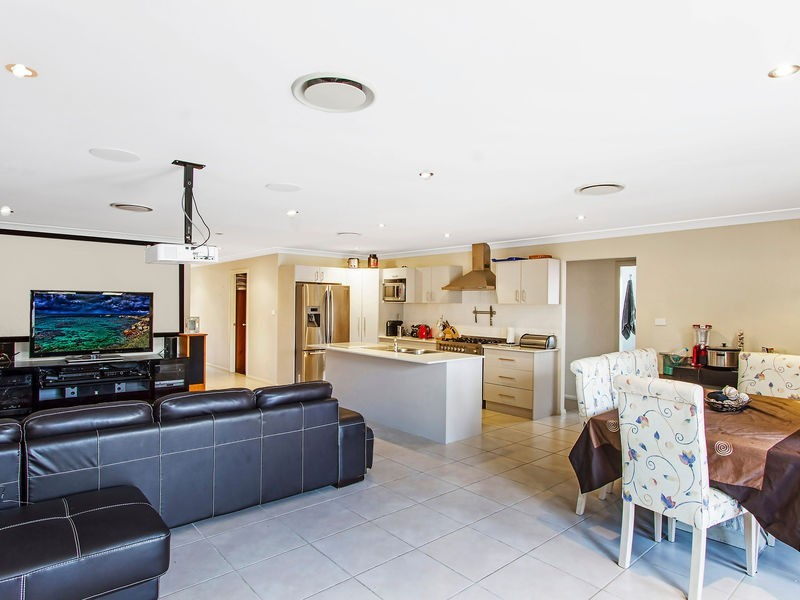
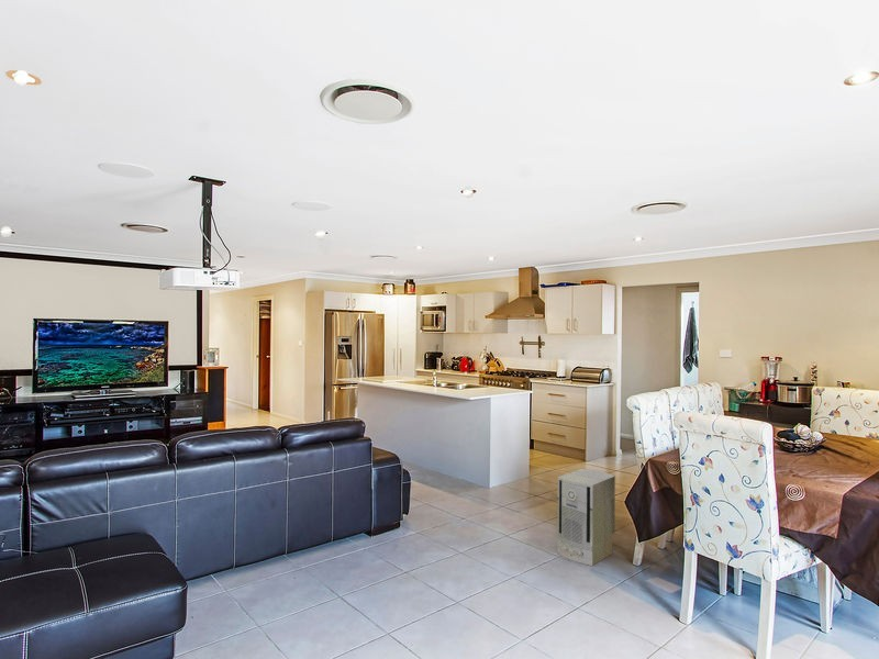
+ air purifier [556,468,616,567]
